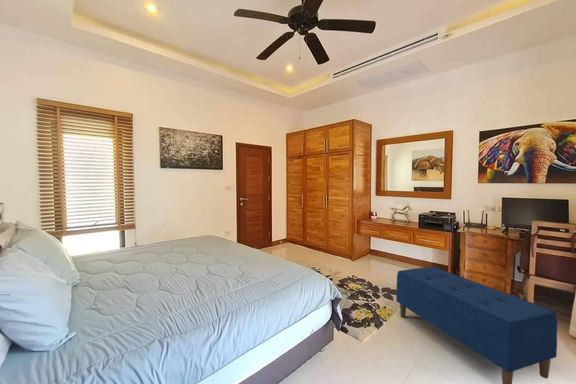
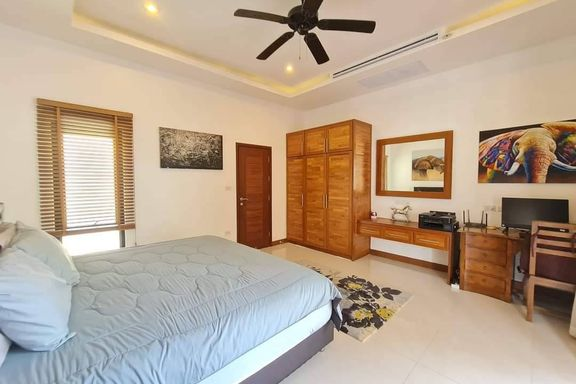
- bench [395,266,558,384]
